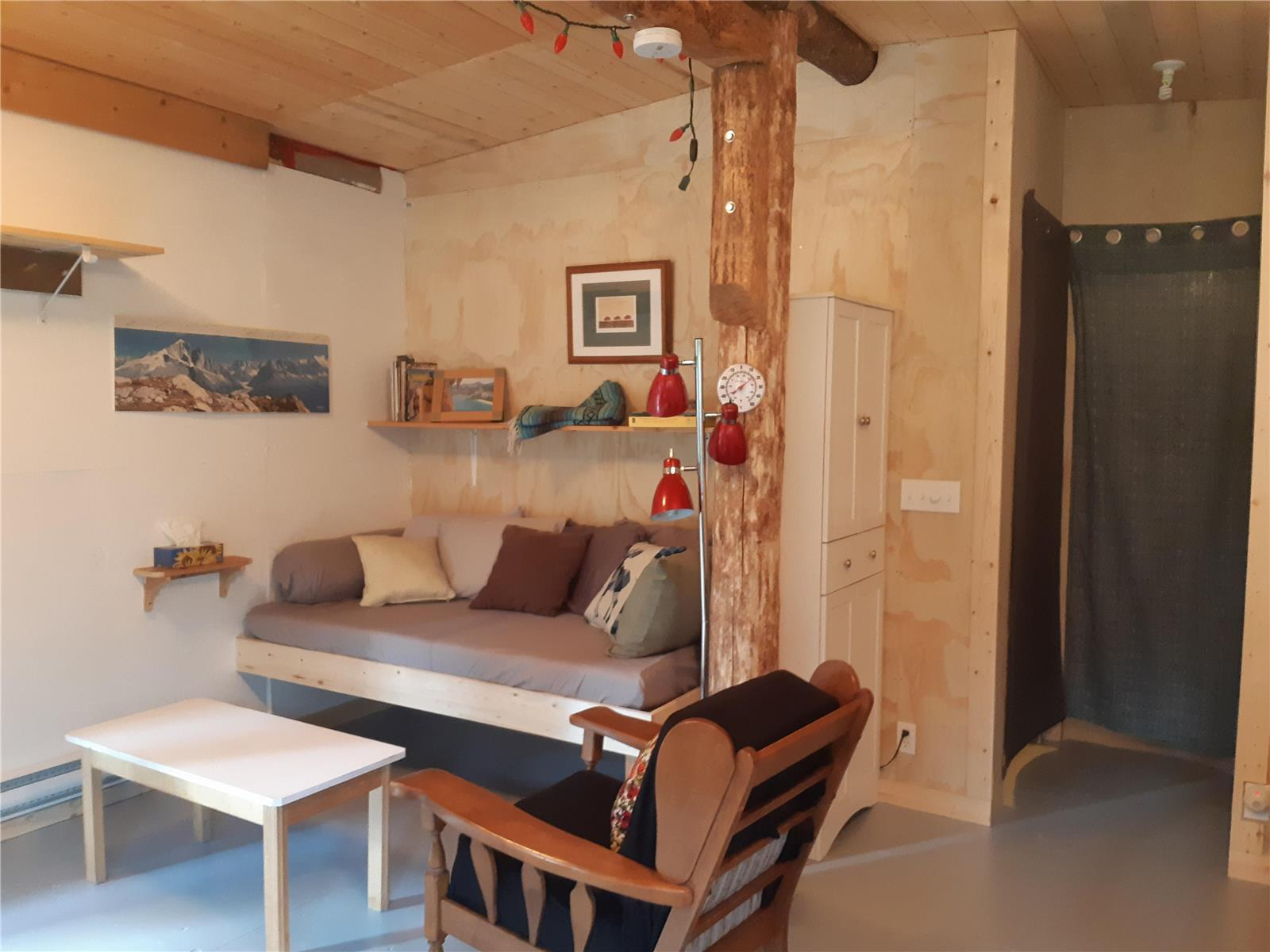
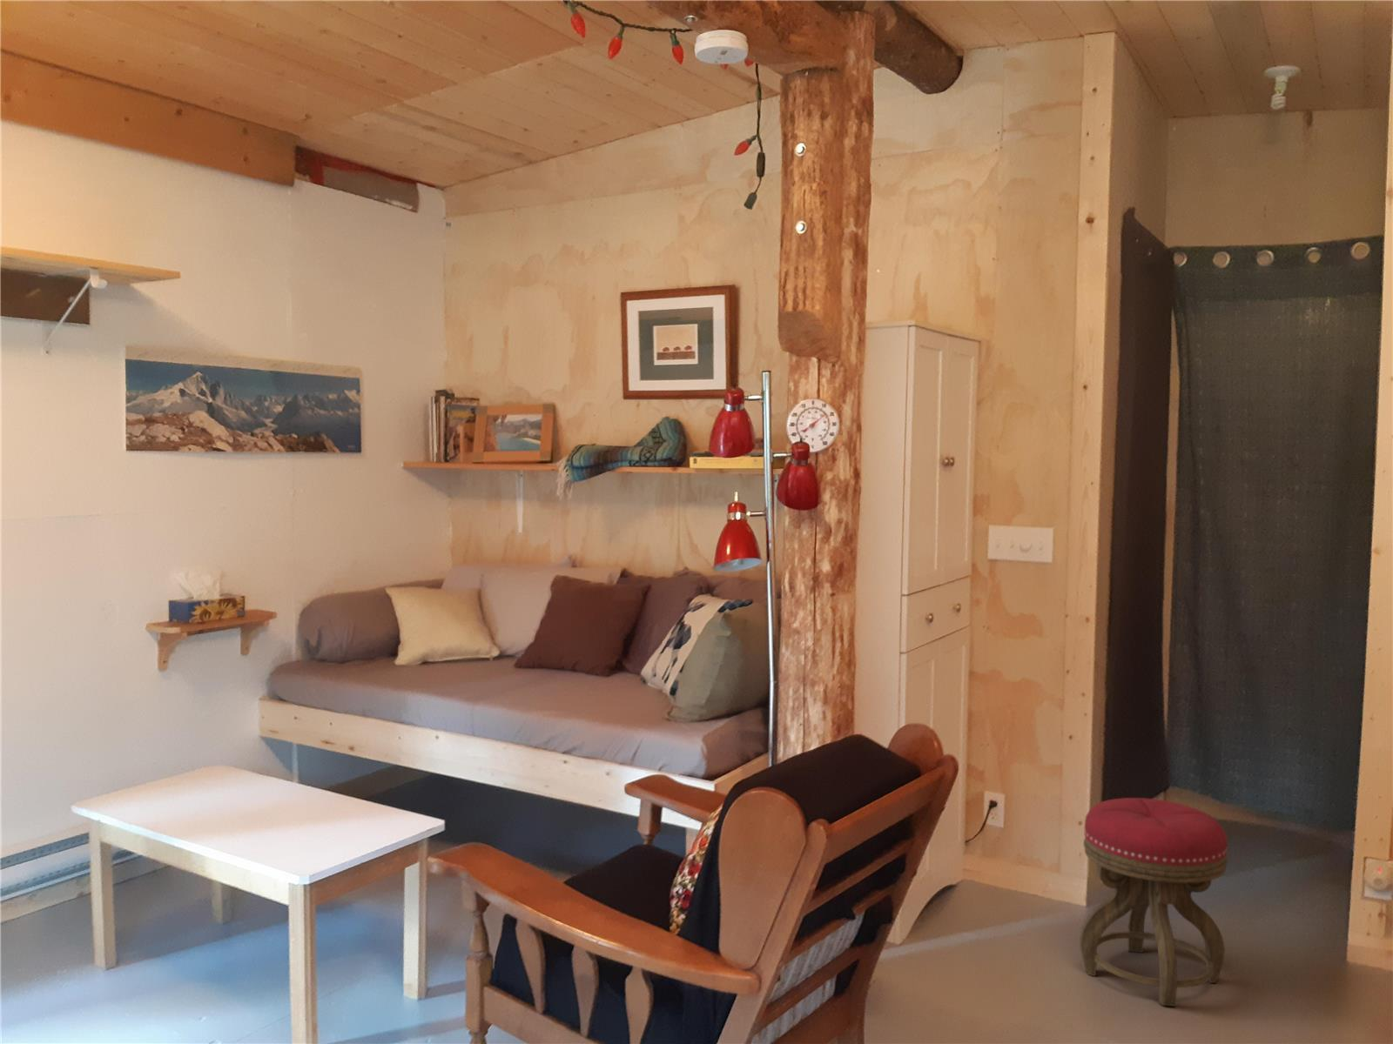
+ stool [1078,797,1228,1008]
